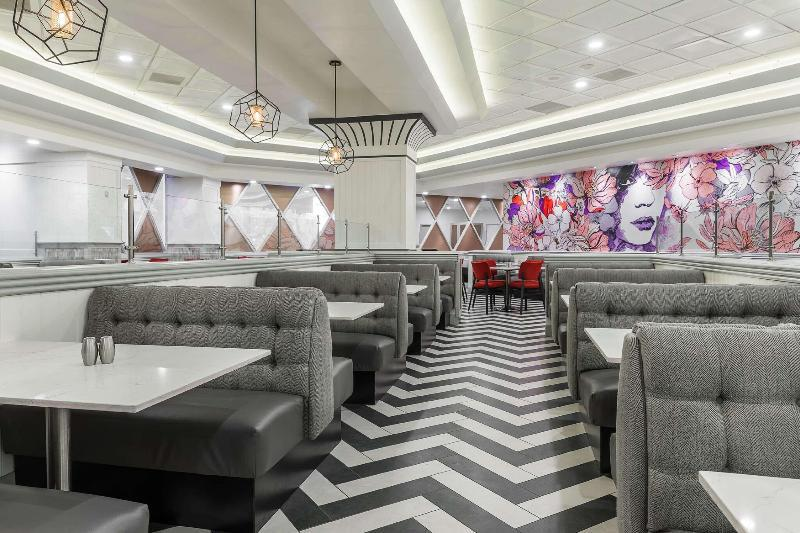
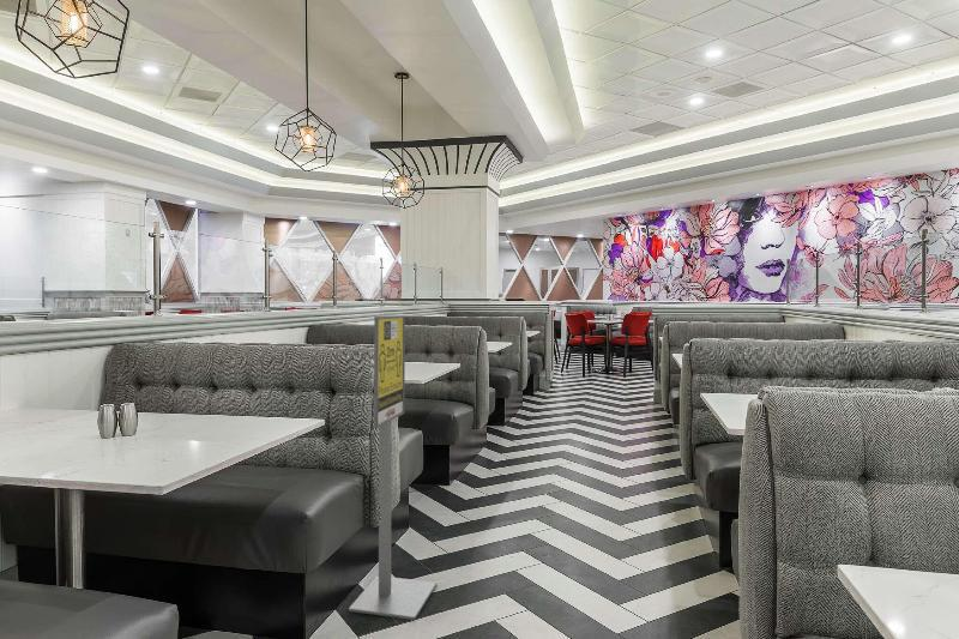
+ sign stand [348,313,438,621]
